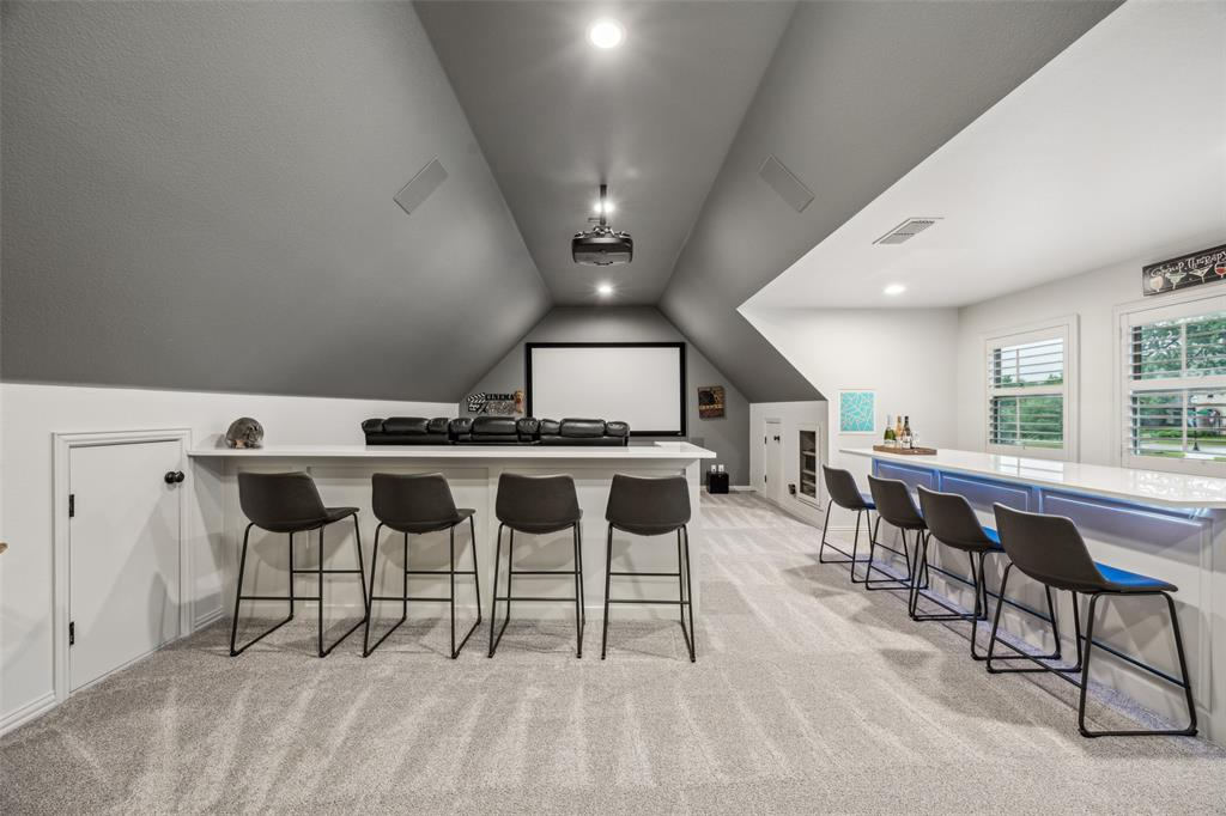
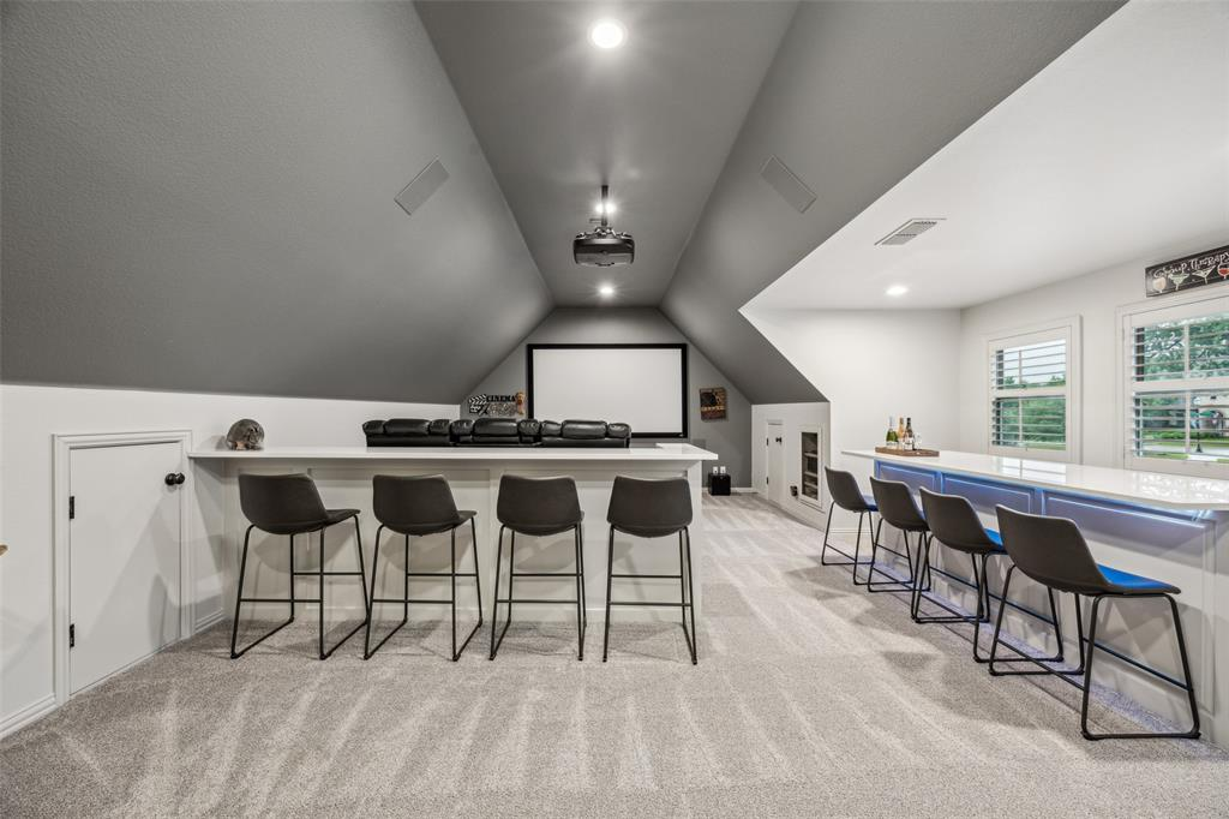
- wall art [838,388,876,437]
